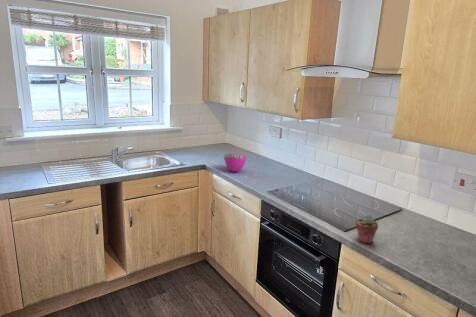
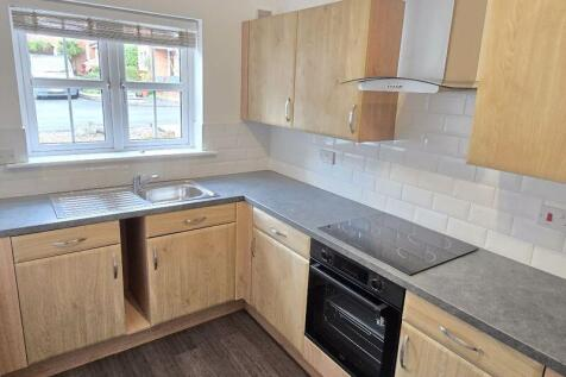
- bowl [223,153,247,173]
- potted succulent [355,214,379,244]
